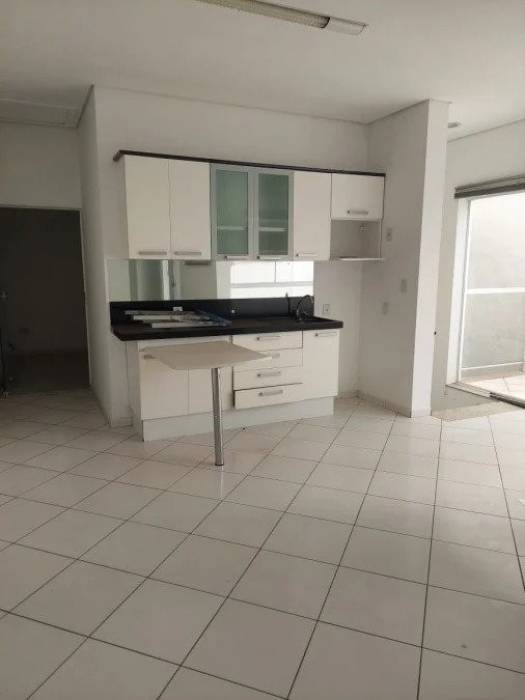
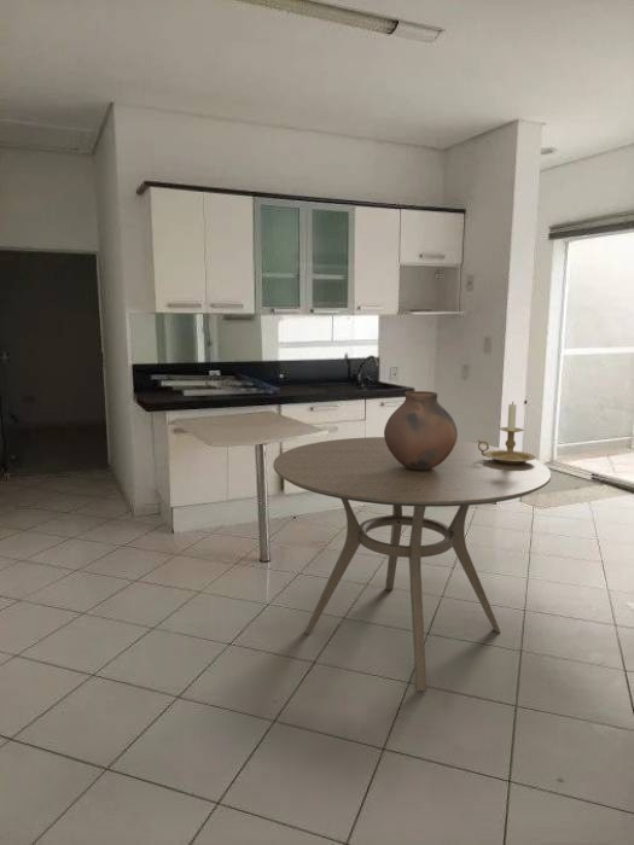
+ vase [383,390,459,470]
+ dining table [272,436,552,692]
+ candle holder [477,401,536,464]
